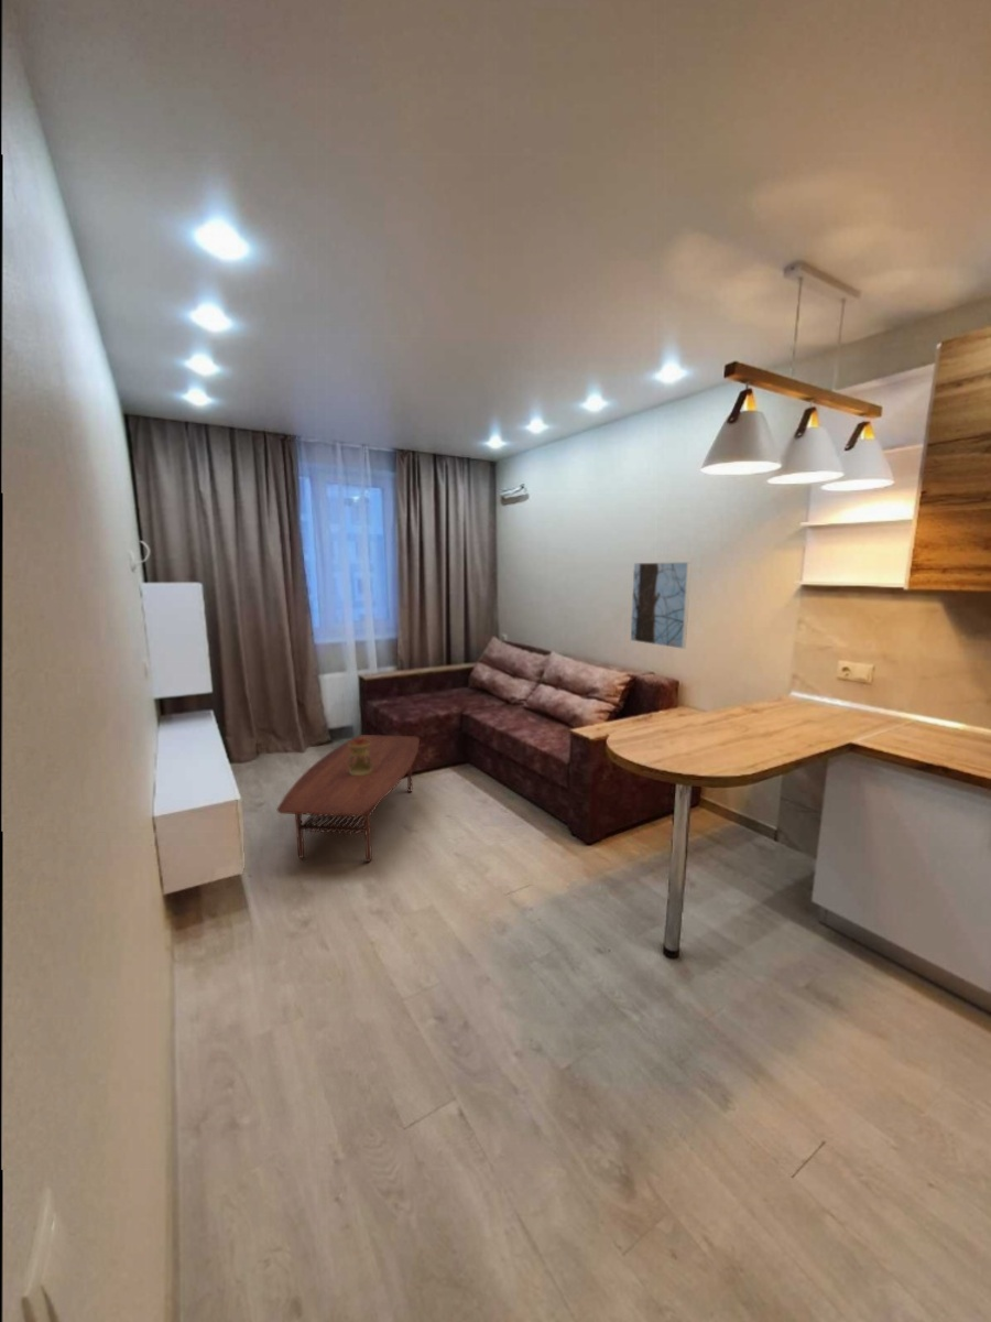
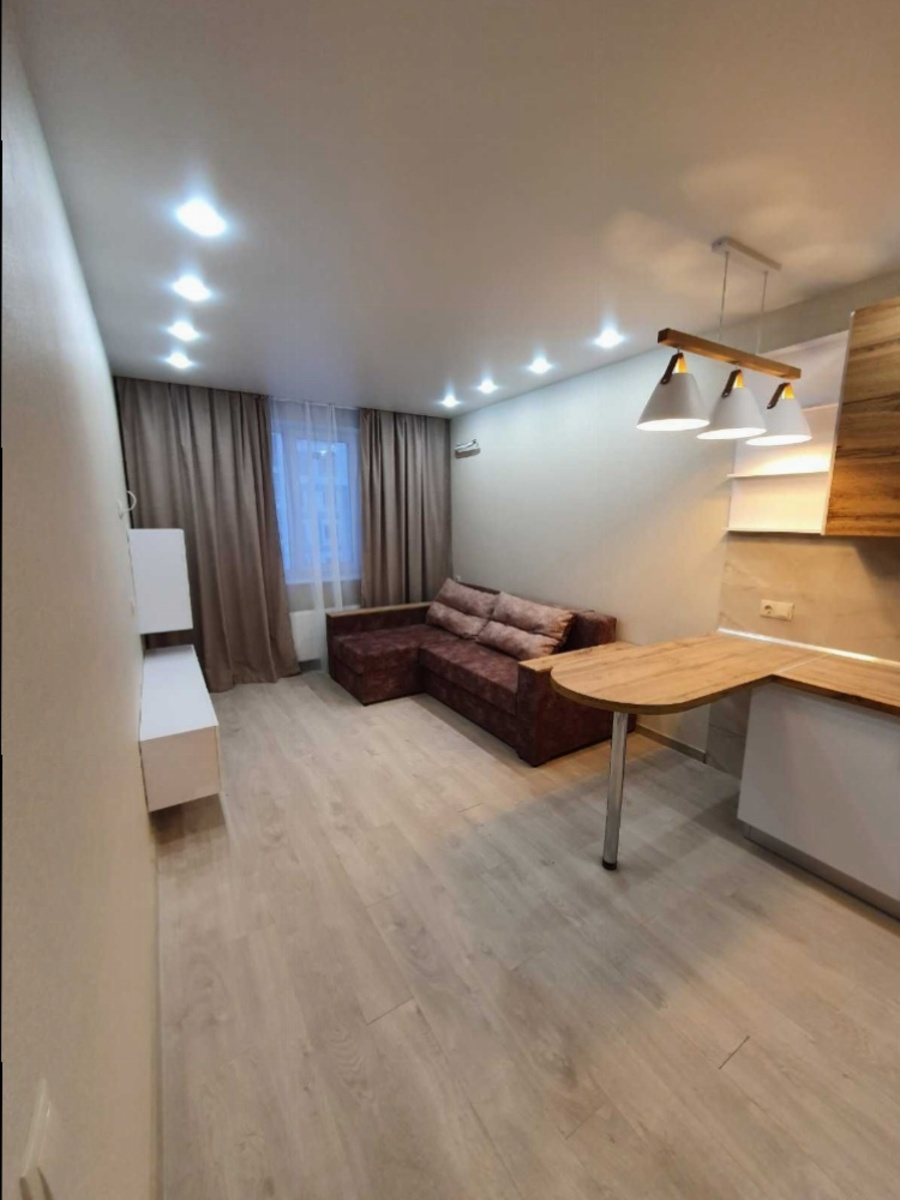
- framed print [630,561,693,650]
- coffee table [276,734,421,863]
- oil burner [348,739,372,776]
